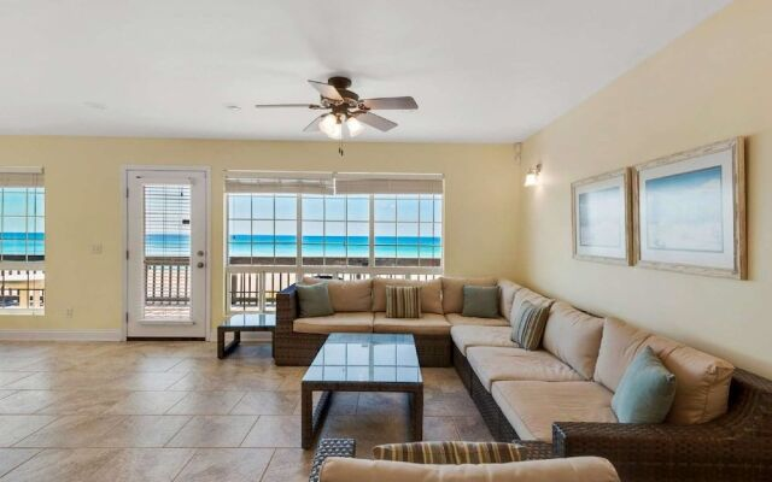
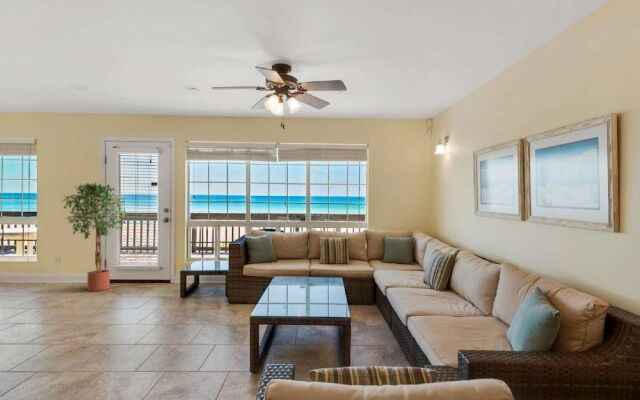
+ potted tree [61,182,128,292]
